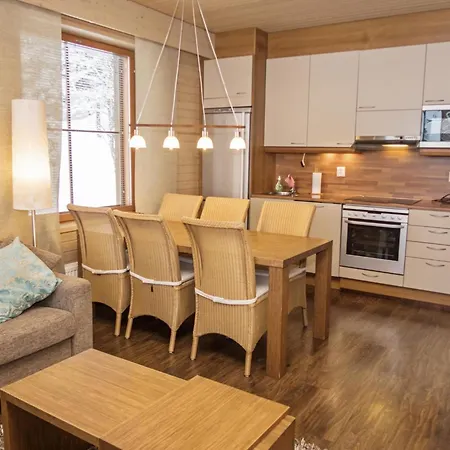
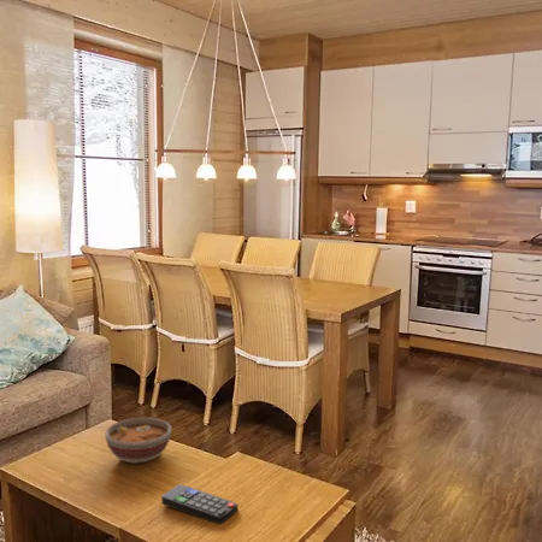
+ remote control [160,483,238,525]
+ bowl [104,417,172,465]
